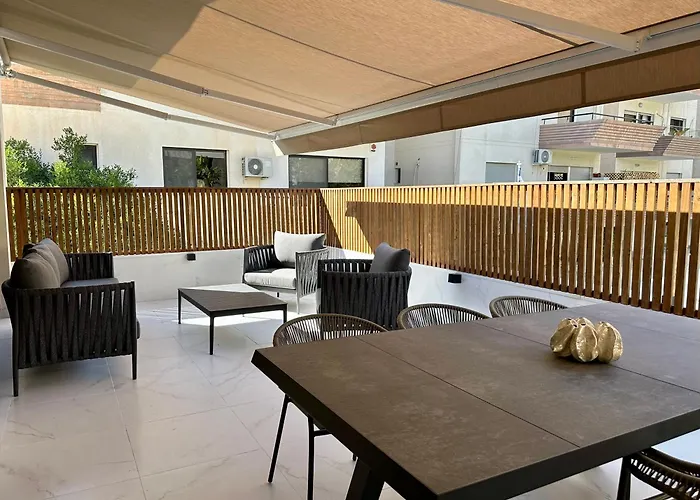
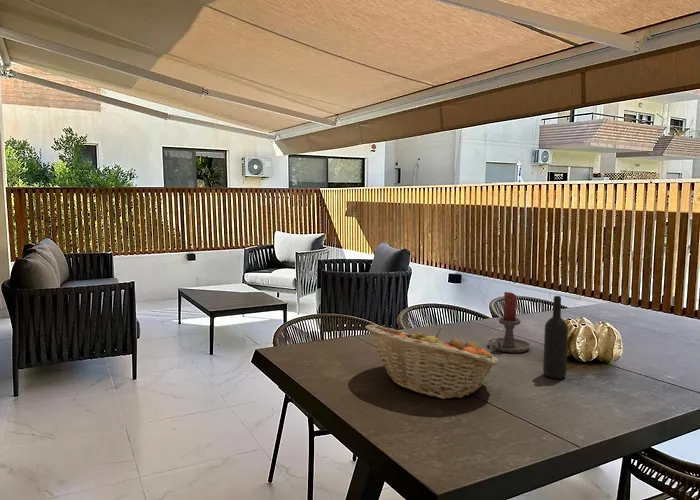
+ wine bottle [542,295,569,379]
+ fruit basket [364,324,499,400]
+ candle holder [487,291,531,354]
